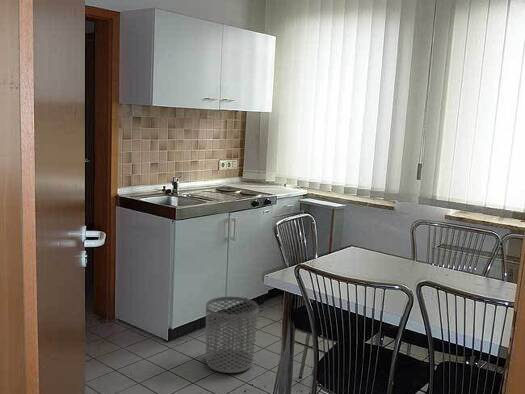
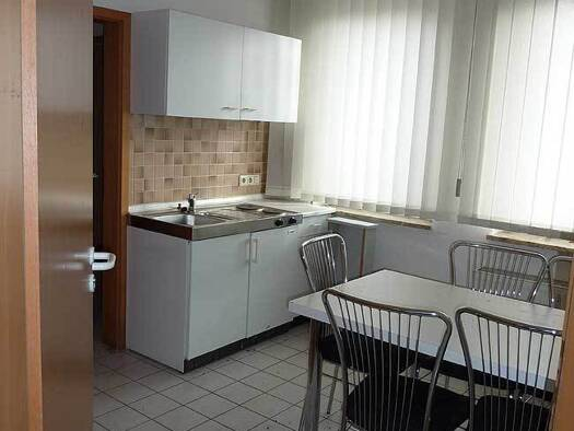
- waste bin [205,296,260,374]
